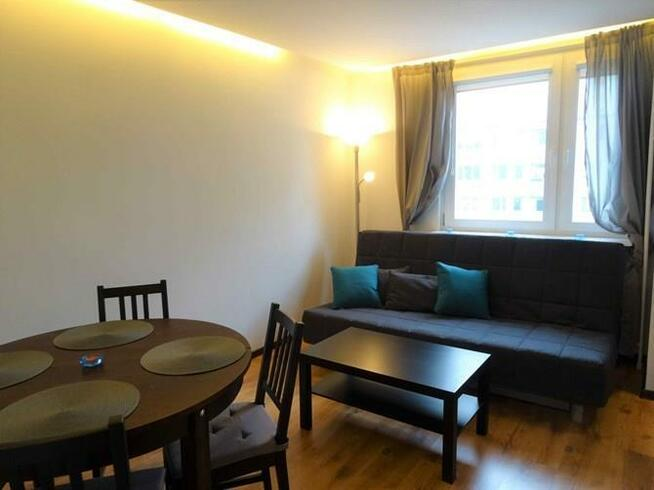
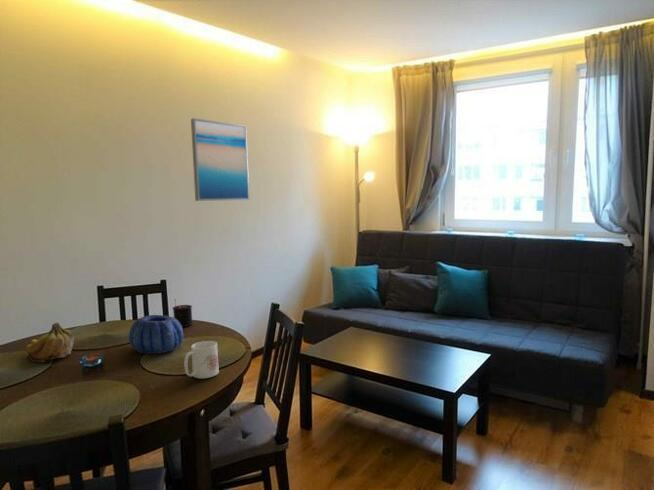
+ fruit [24,322,75,363]
+ mug [183,340,220,379]
+ candle [171,298,193,328]
+ decorative bowl [127,314,184,355]
+ wall art [190,117,250,202]
